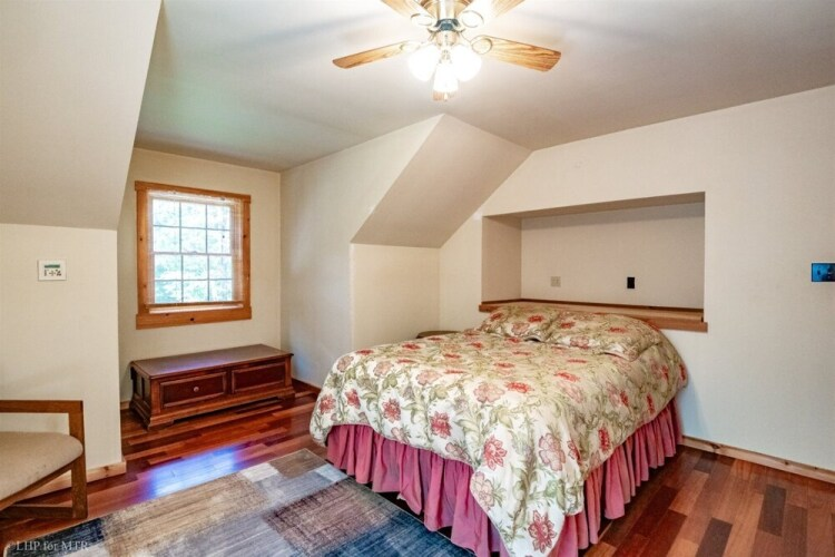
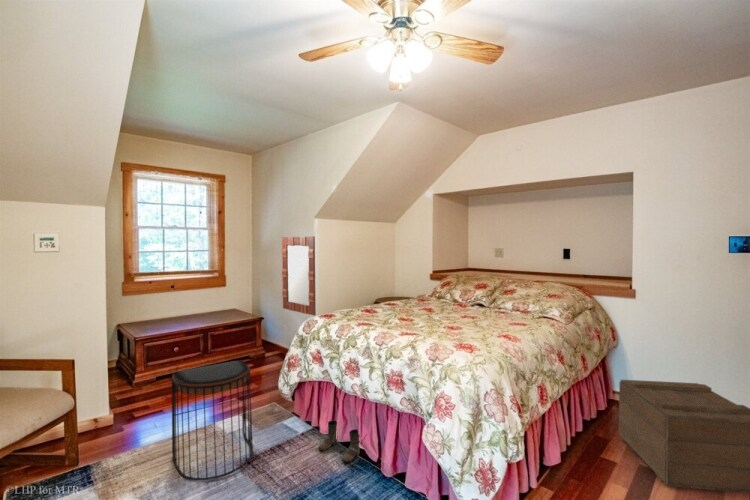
+ wooden crate [618,379,750,494]
+ boots [317,419,361,463]
+ home mirror [281,235,317,317]
+ stool [171,360,254,481]
